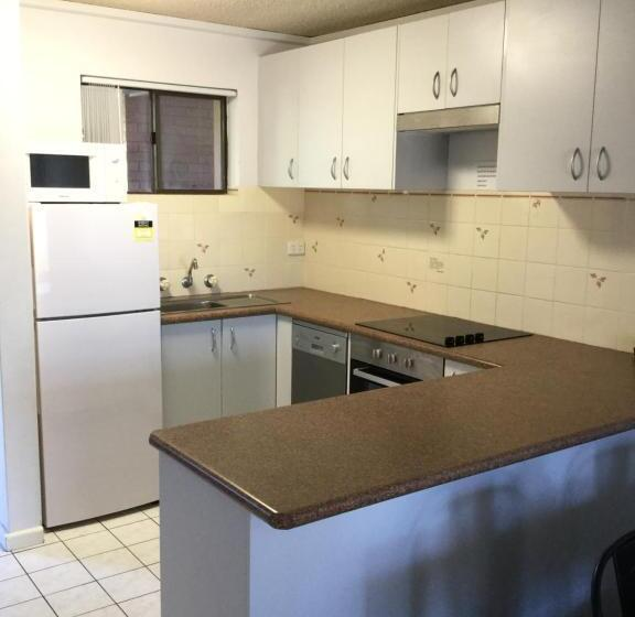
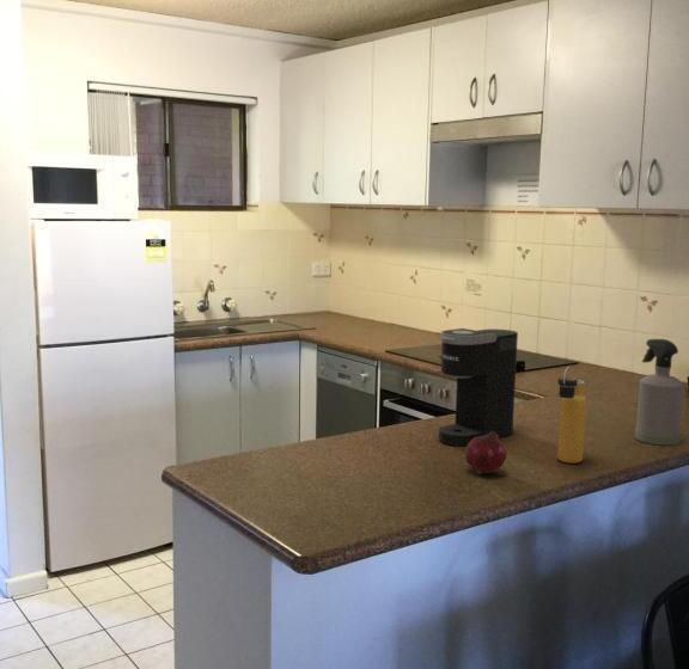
+ water bottle [556,366,587,465]
+ spray bottle [634,338,684,447]
+ coffee maker [438,327,519,447]
+ fruit [464,431,508,474]
